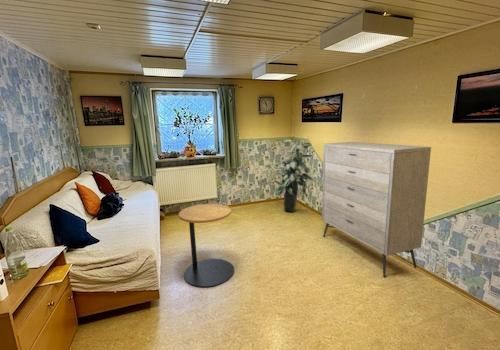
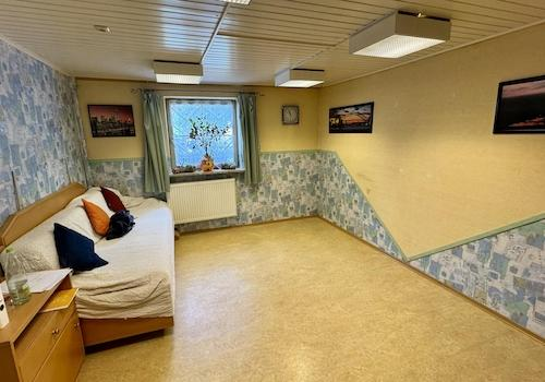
- indoor plant [275,139,314,213]
- dresser [321,141,432,278]
- side table [178,203,235,288]
